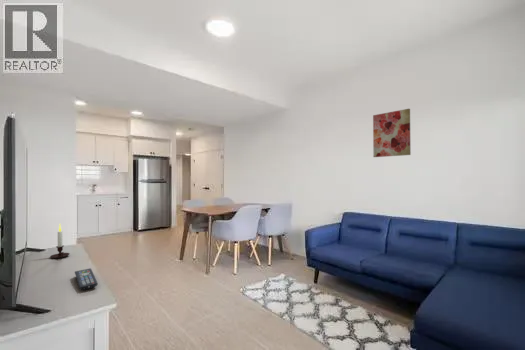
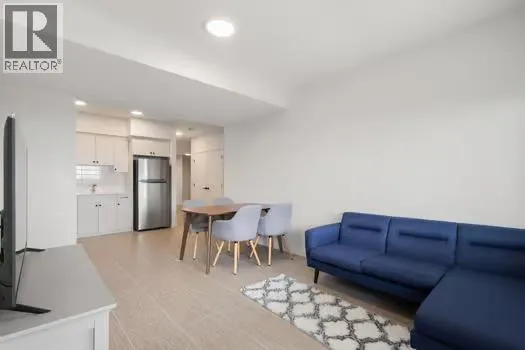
- wall art [372,108,412,158]
- remote control [74,267,99,291]
- candle [49,223,70,259]
